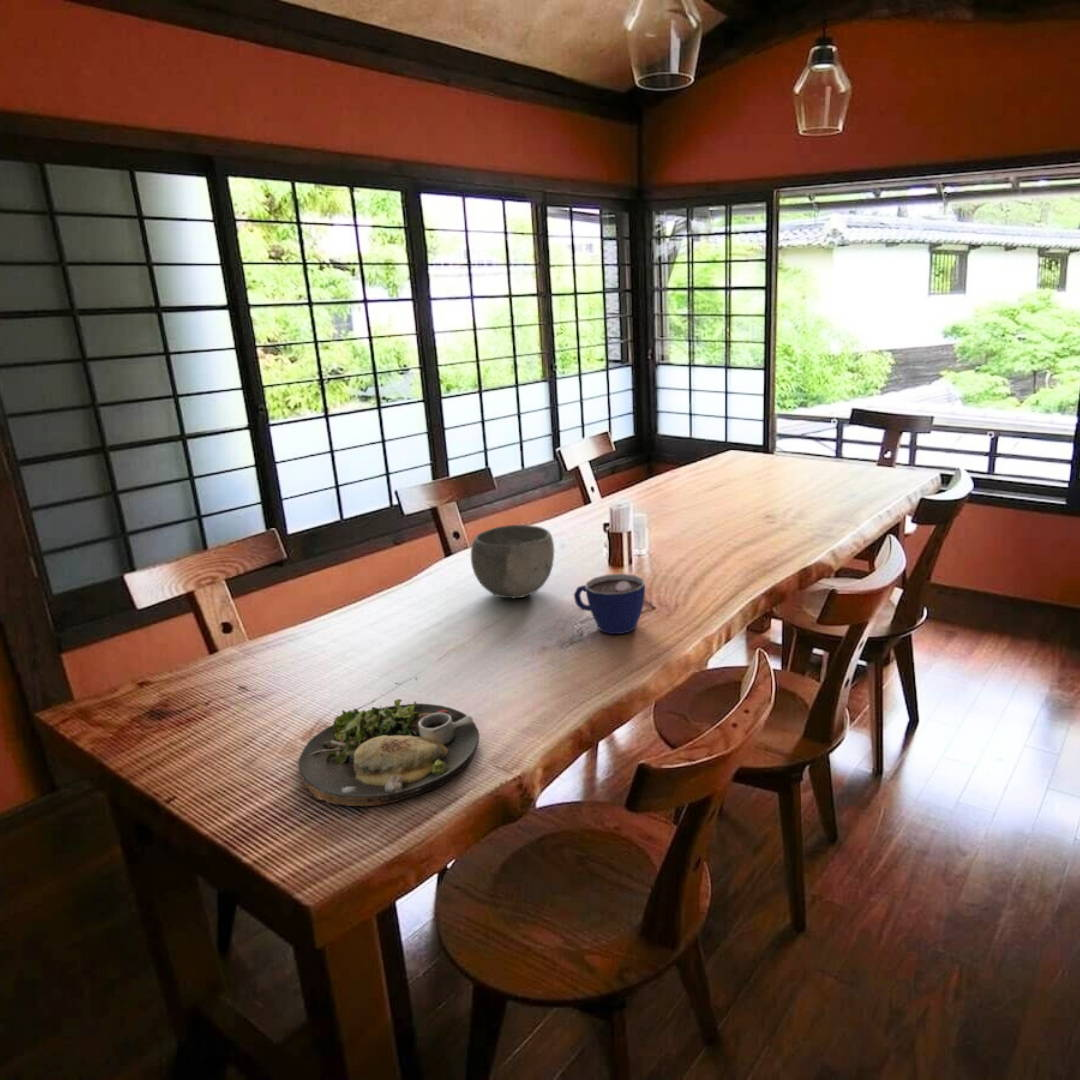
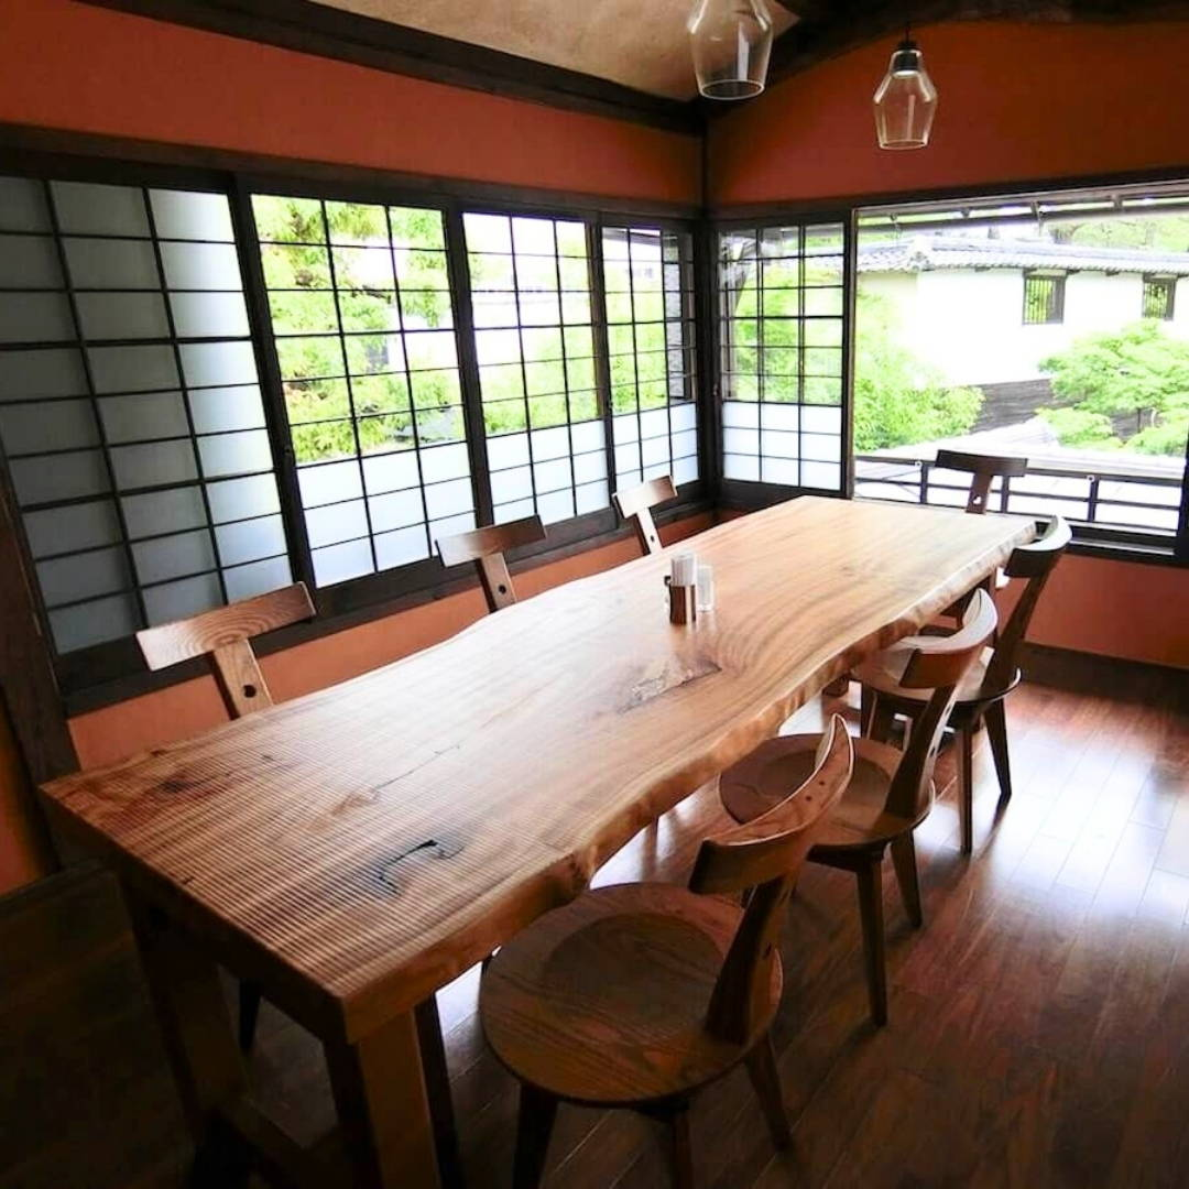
- cup [573,573,646,635]
- dinner plate [297,698,480,807]
- bowl [470,524,555,599]
